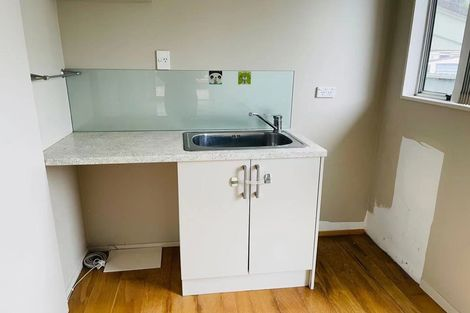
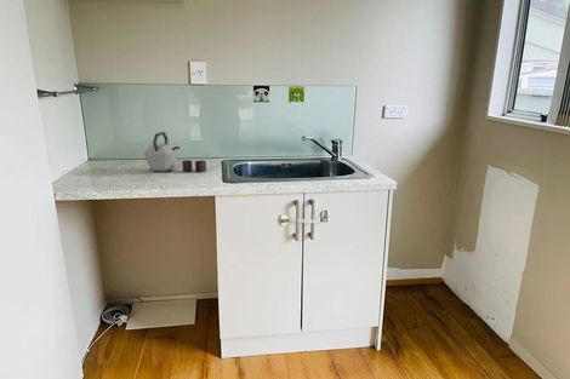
+ kettle [143,131,207,173]
